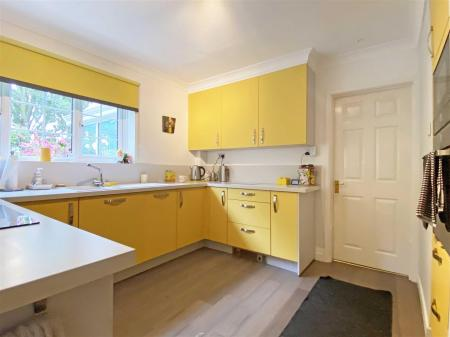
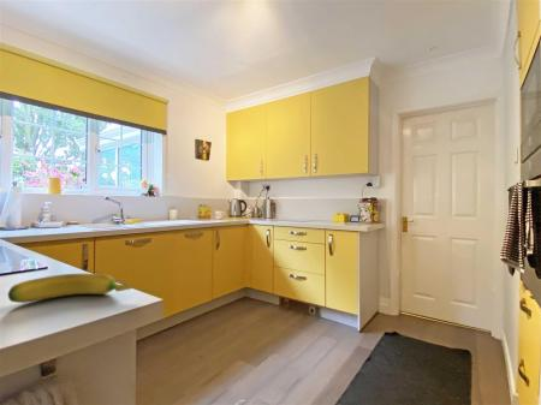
+ banana [7,273,135,304]
